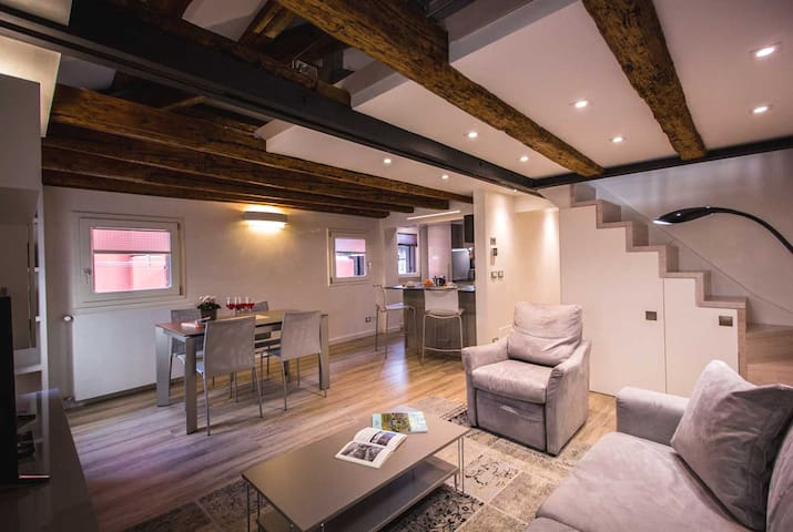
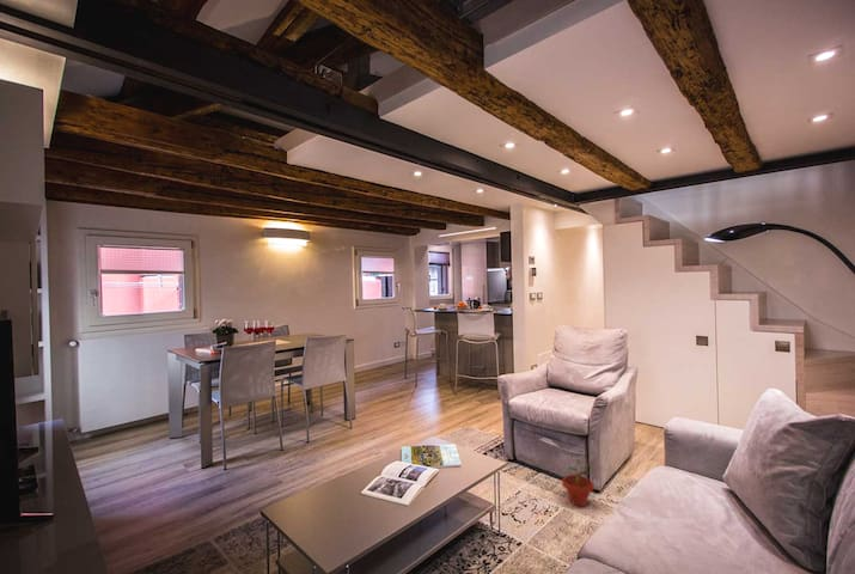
+ potted plant [561,451,597,507]
